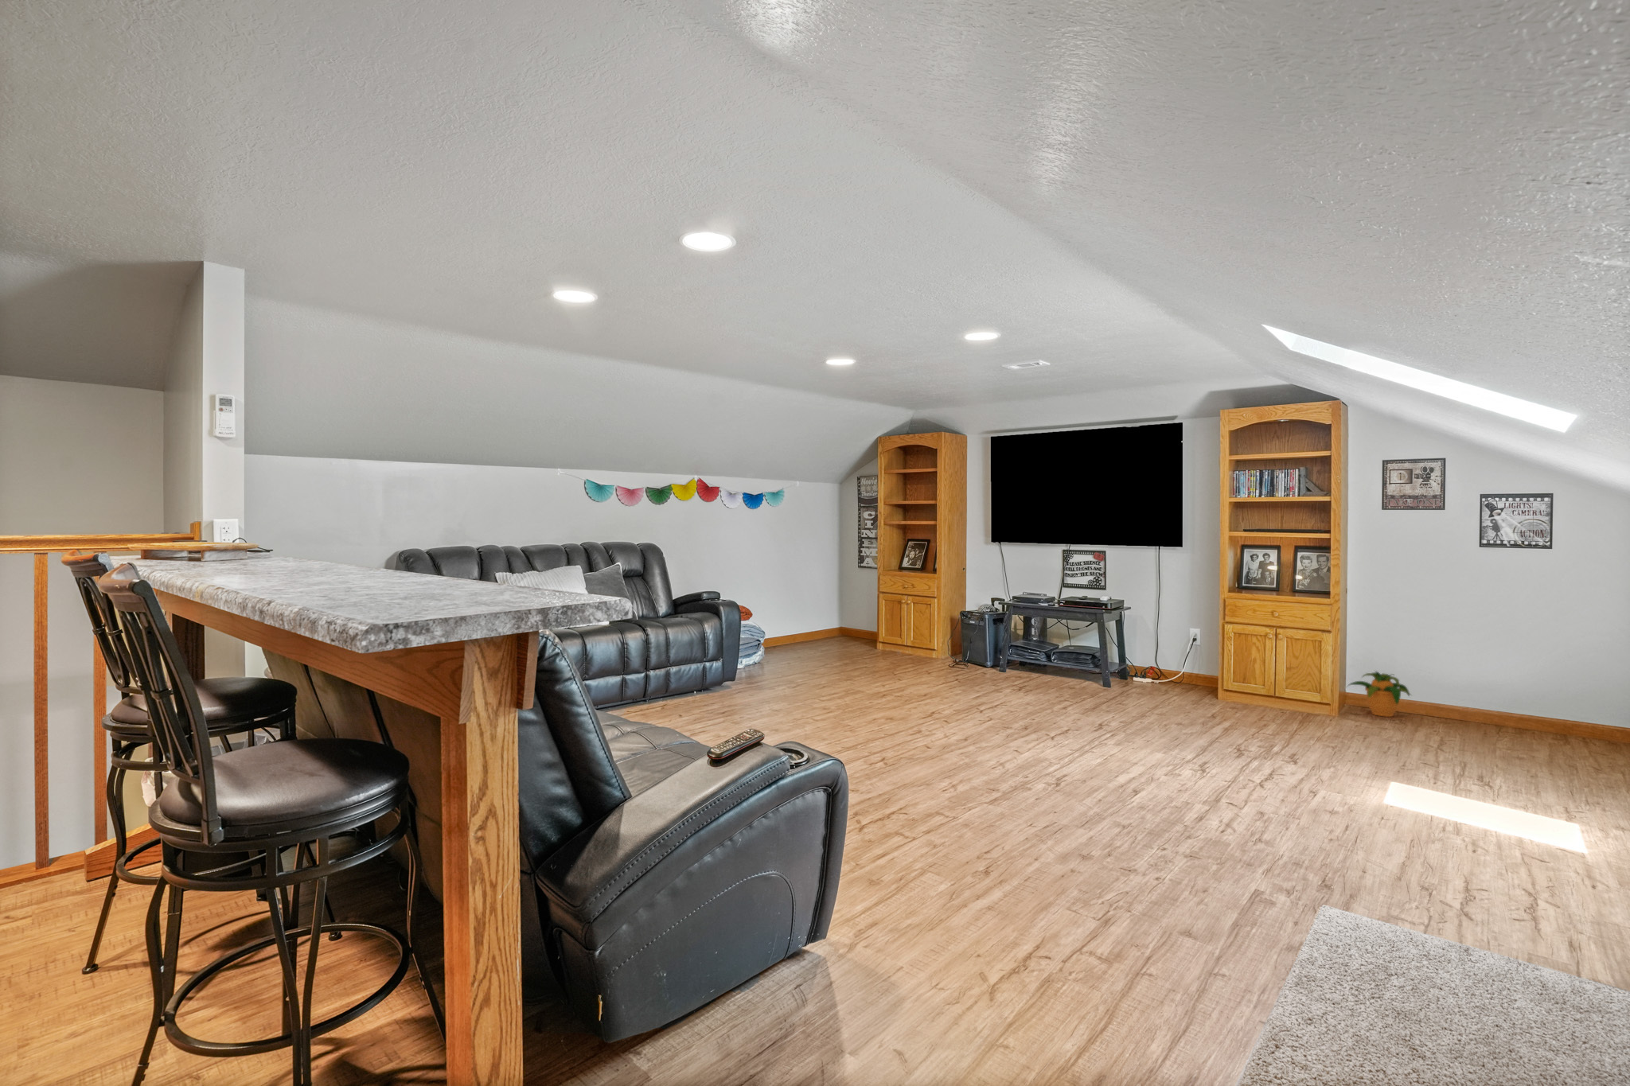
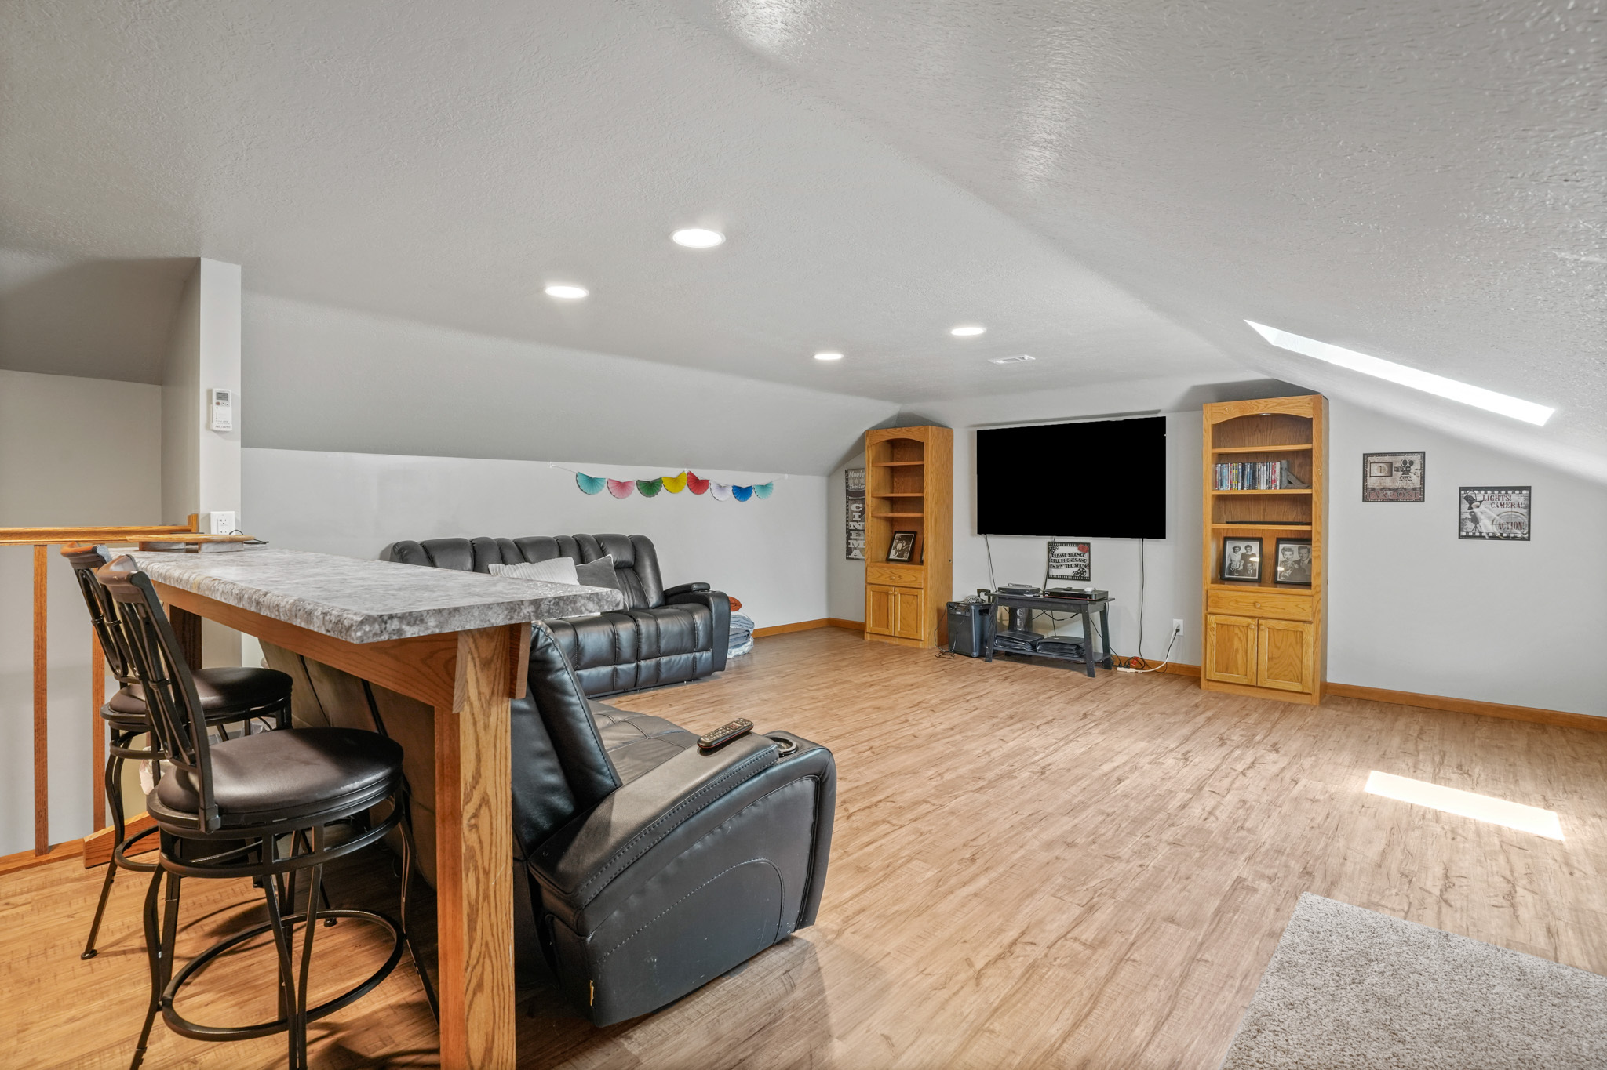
- potted plant [1346,670,1412,718]
